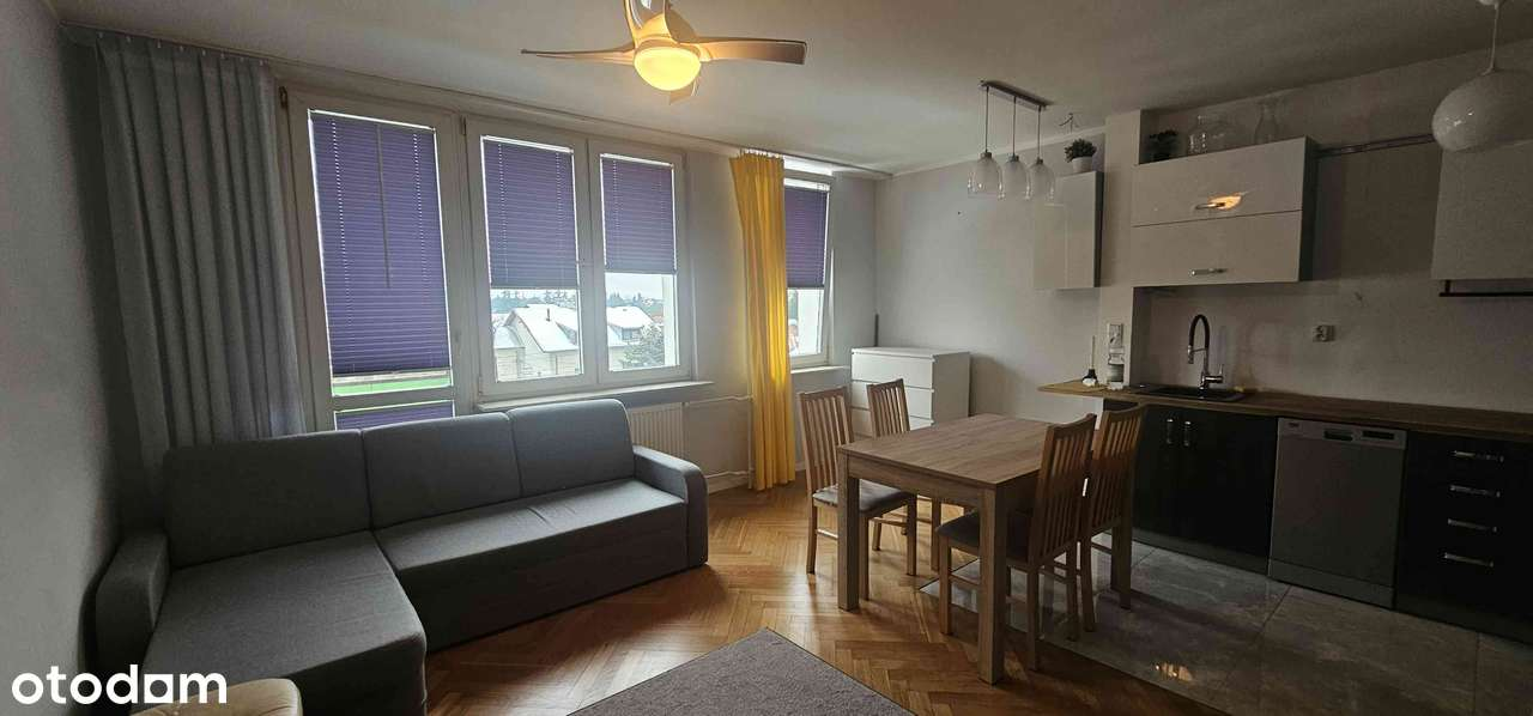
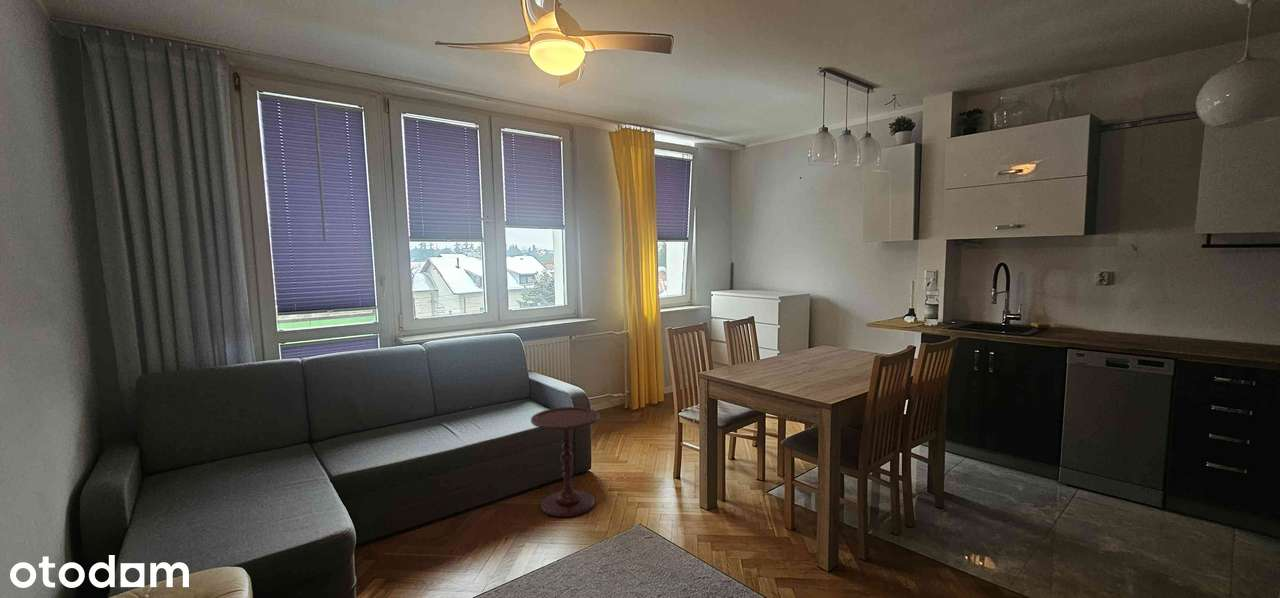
+ side table [530,406,600,518]
